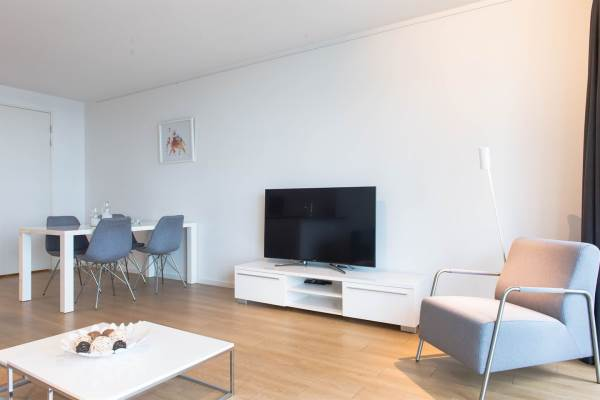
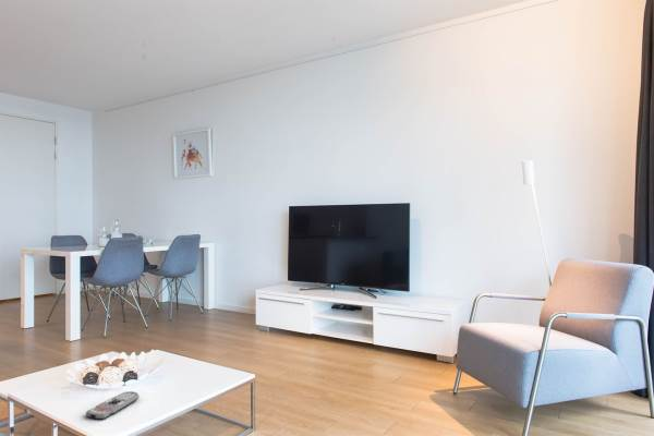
+ remote control [85,390,141,421]
